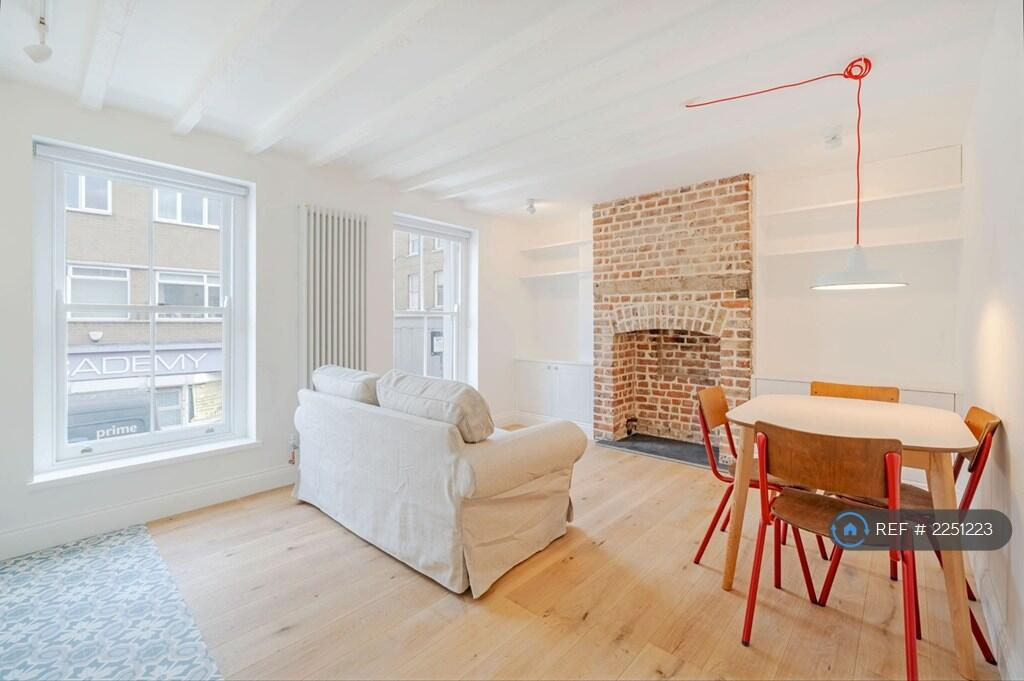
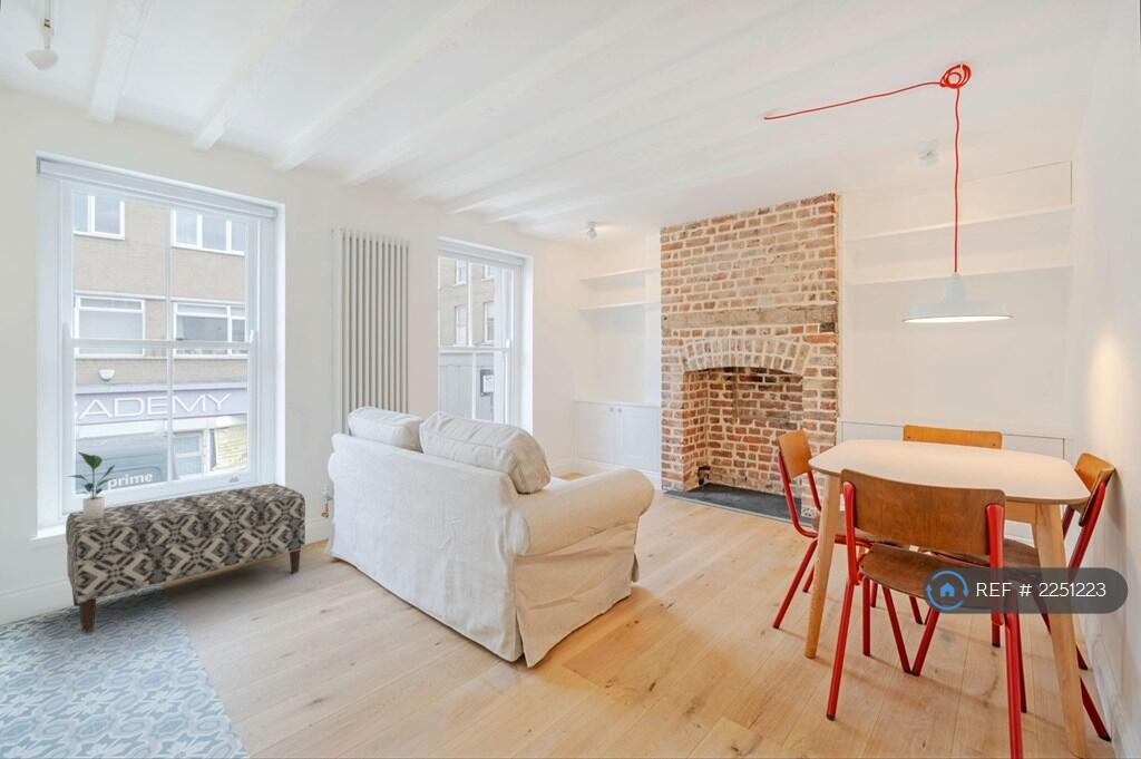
+ potted plant [67,451,117,520]
+ bench [65,483,306,633]
